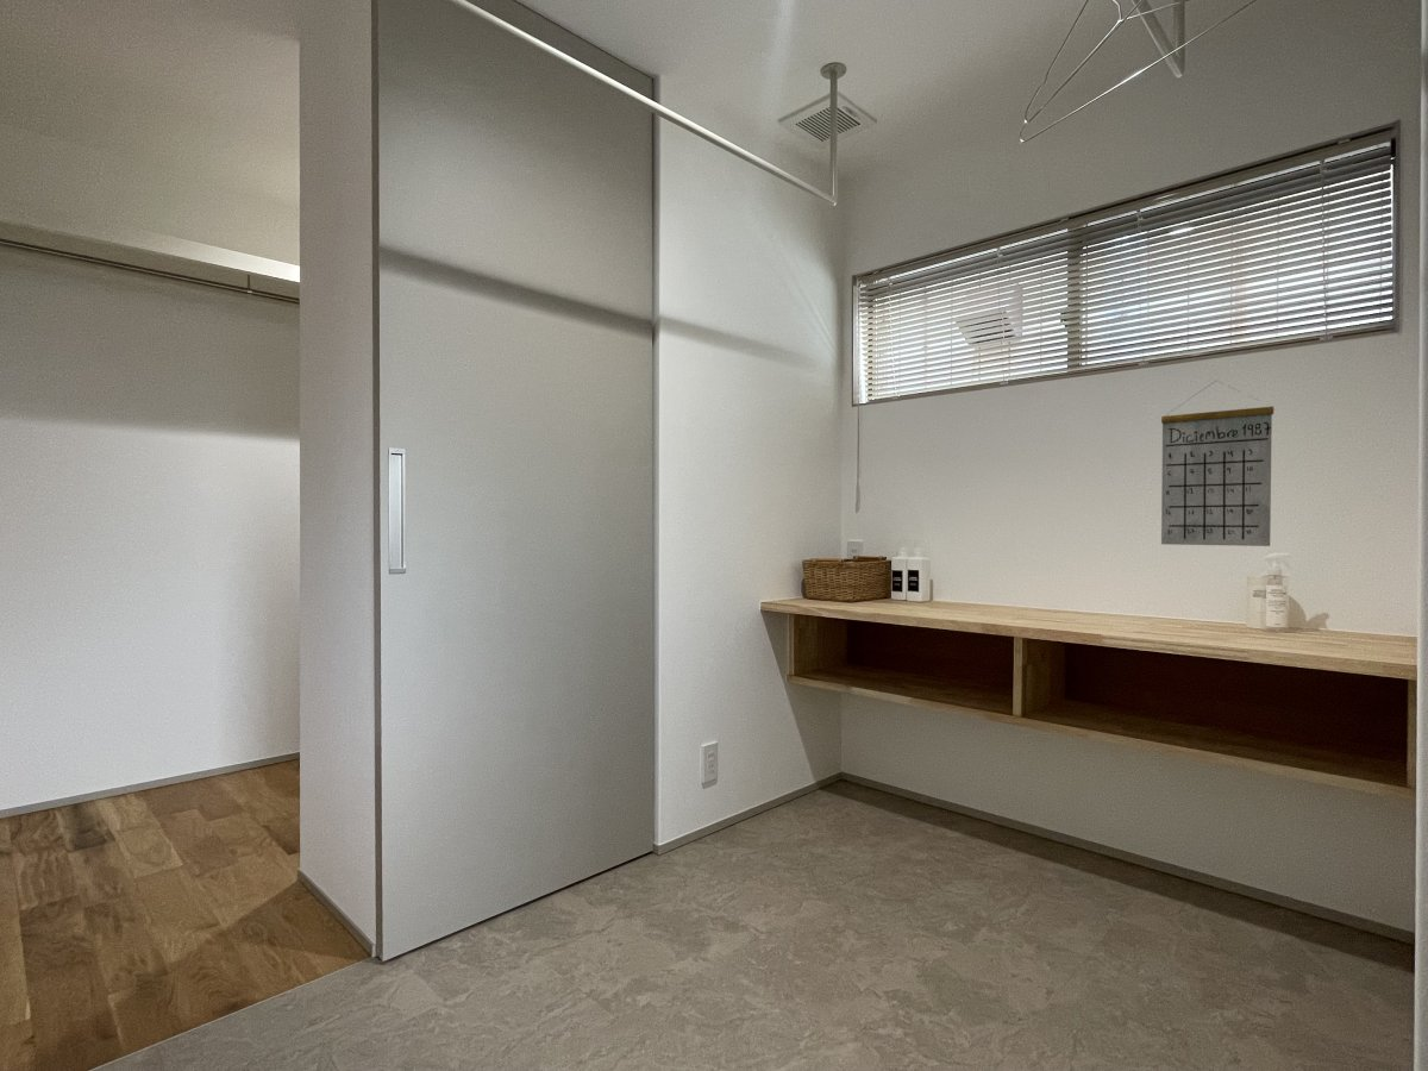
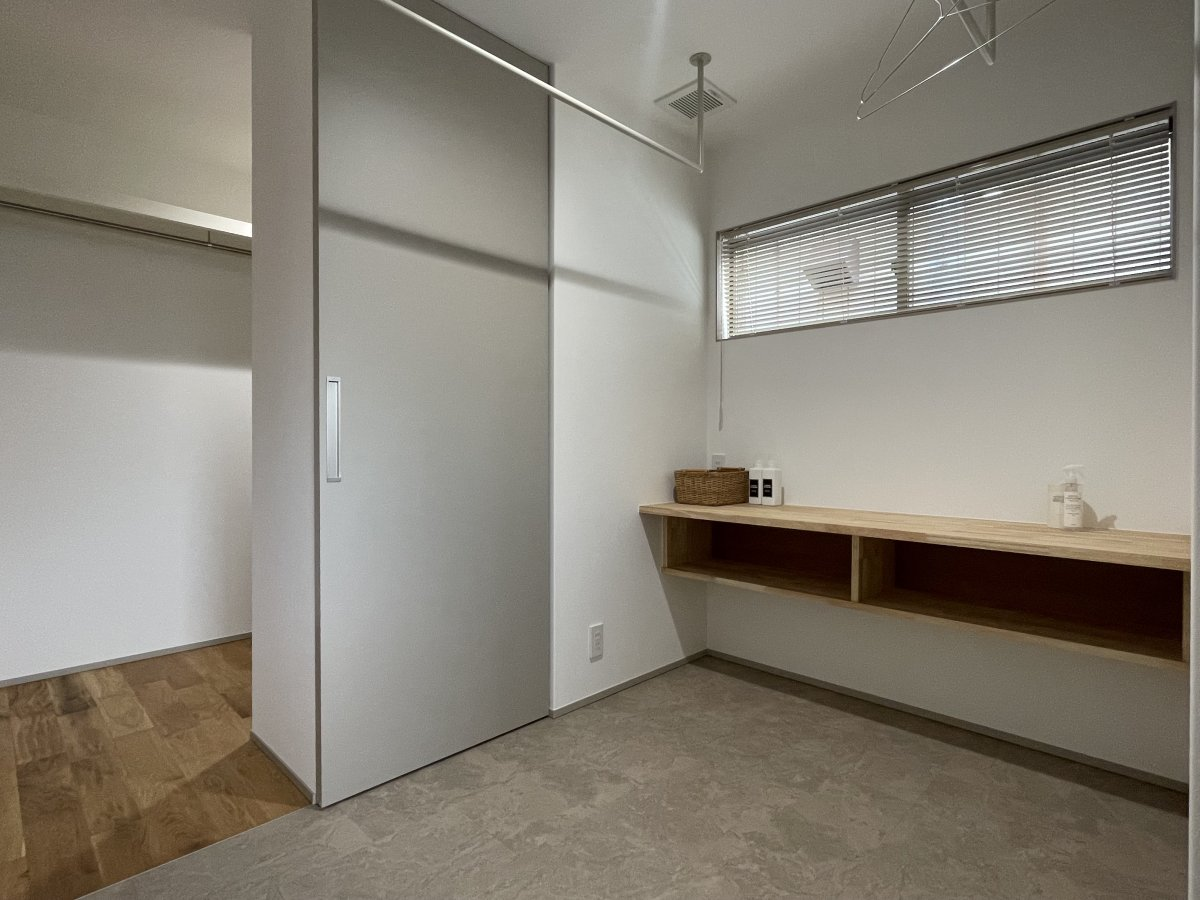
- calendar [1160,380,1274,547]
